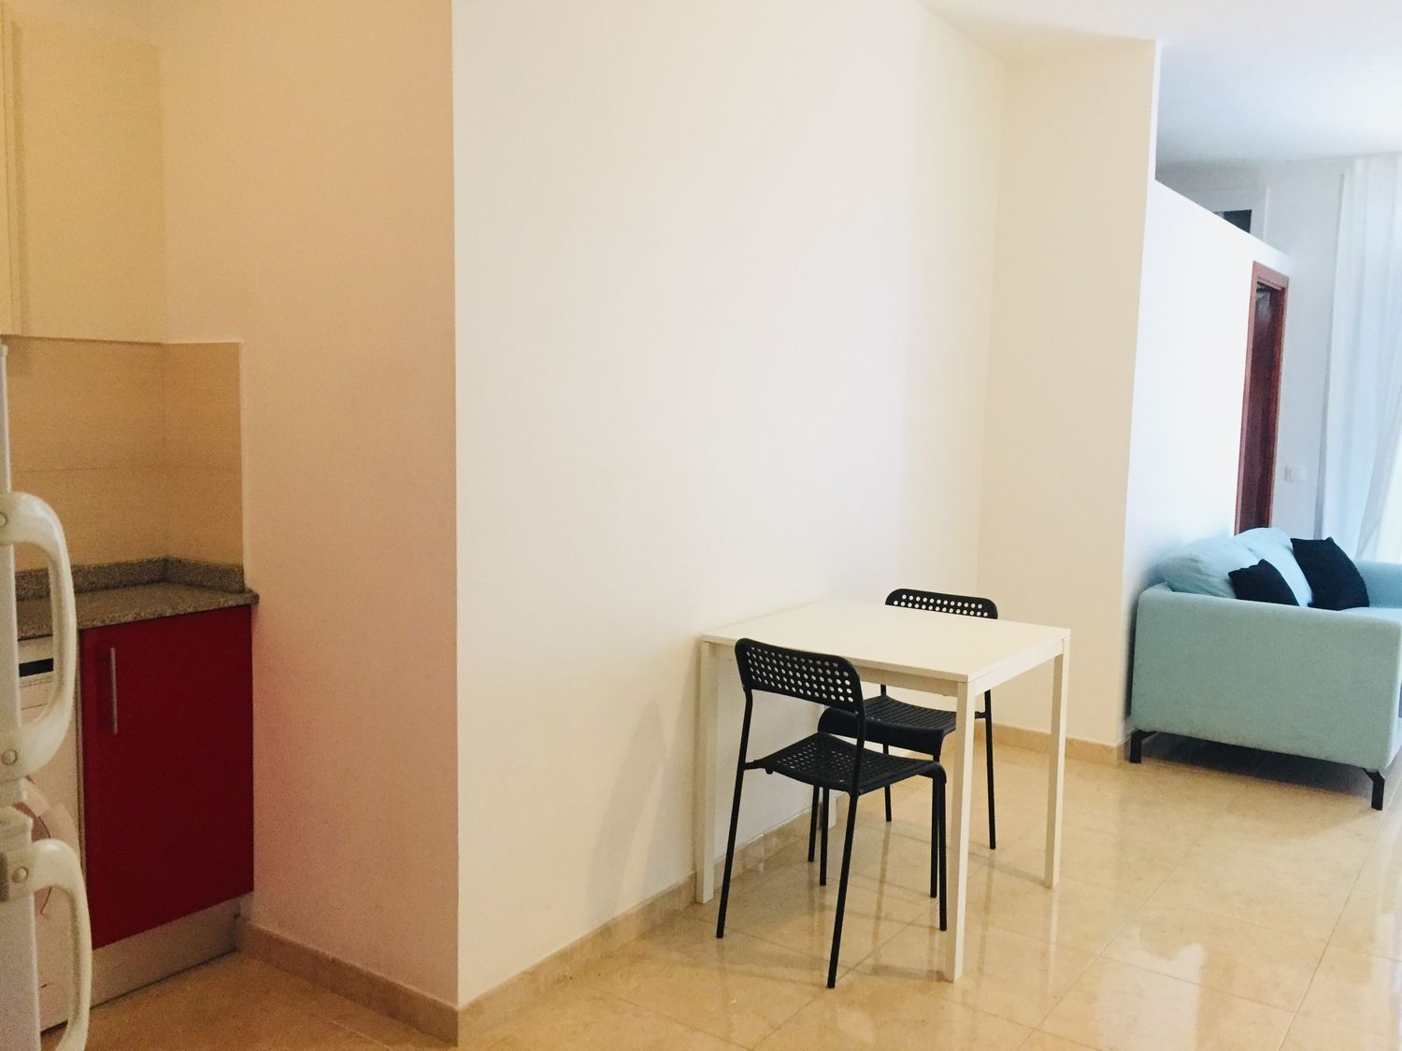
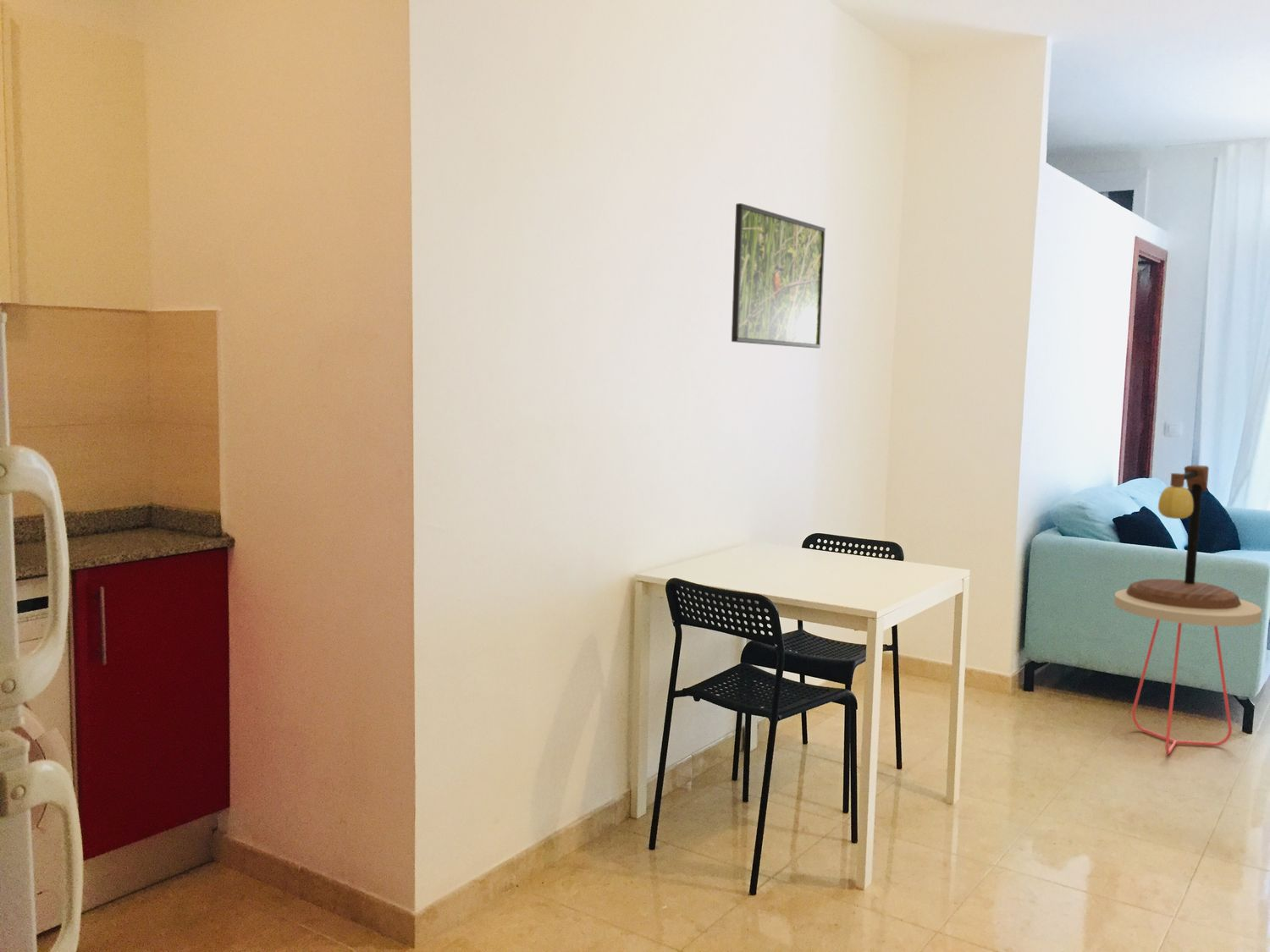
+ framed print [731,202,826,349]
+ side table [1113,588,1262,755]
+ table lamp [1126,464,1241,609]
